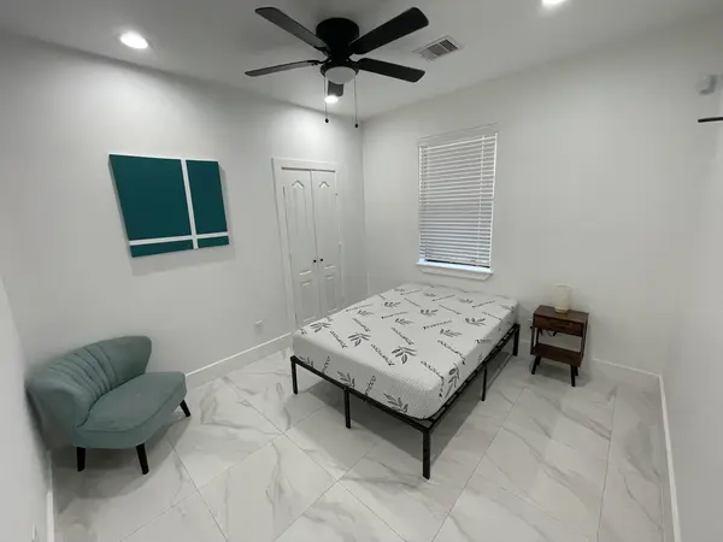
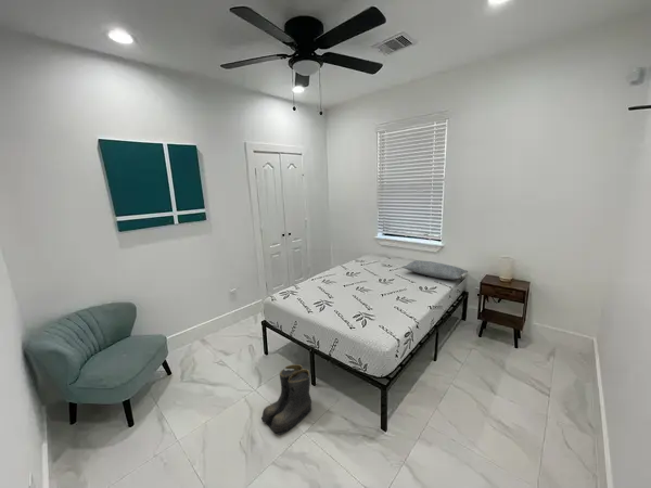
+ pillow [401,259,469,280]
+ boots [260,363,312,436]
